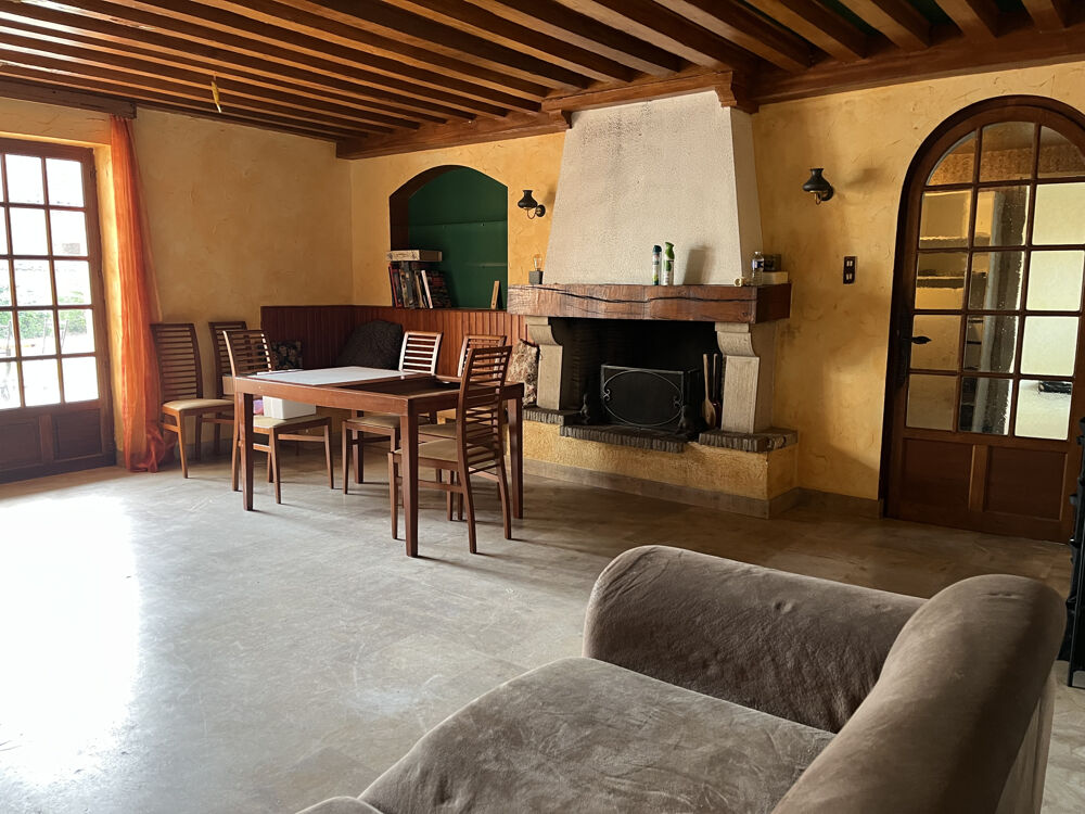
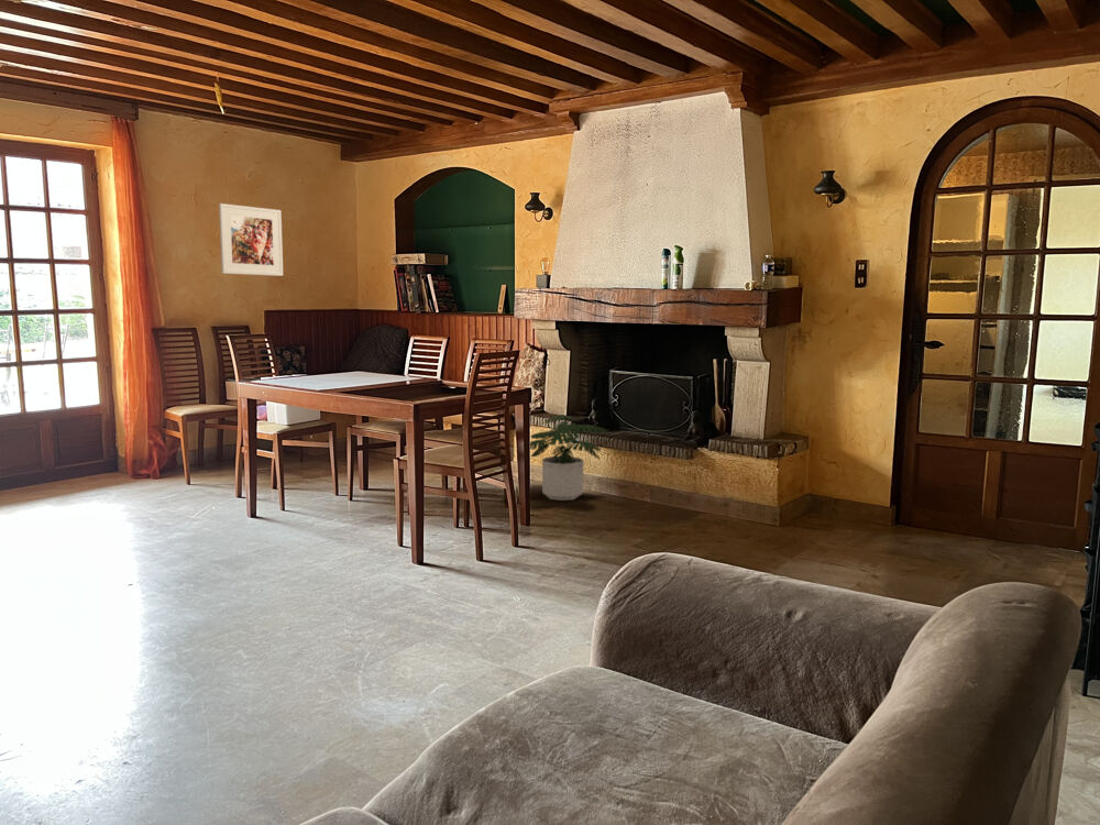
+ potted plant [529,415,609,502]
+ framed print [218,202,284,277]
